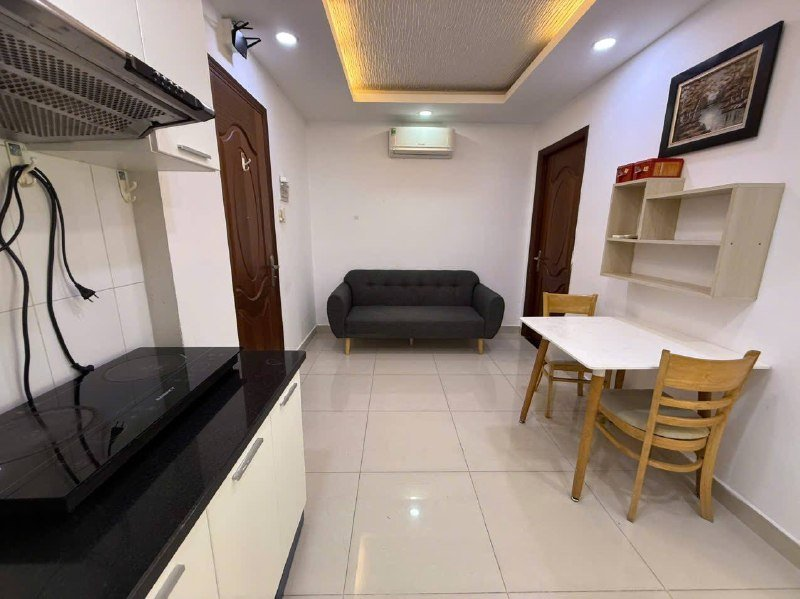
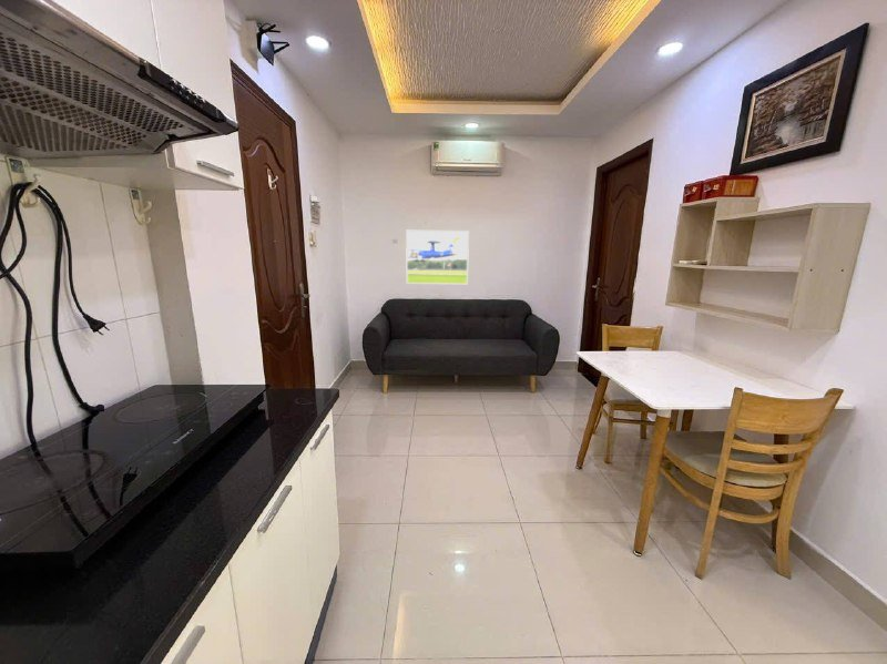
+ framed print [405,229,470,285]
